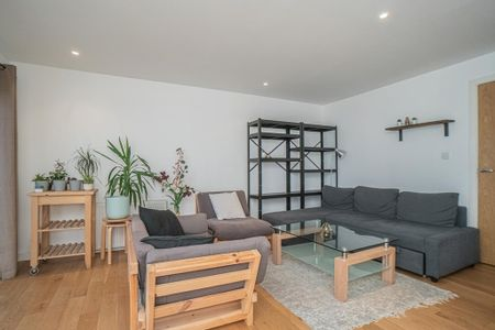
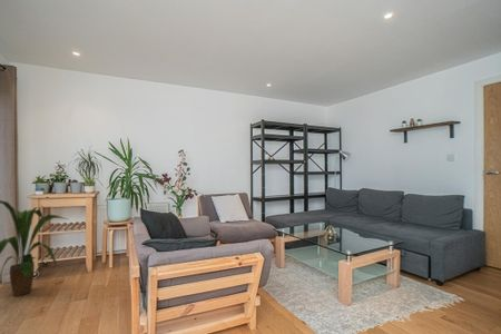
+ house plant [0,199,68,297]
